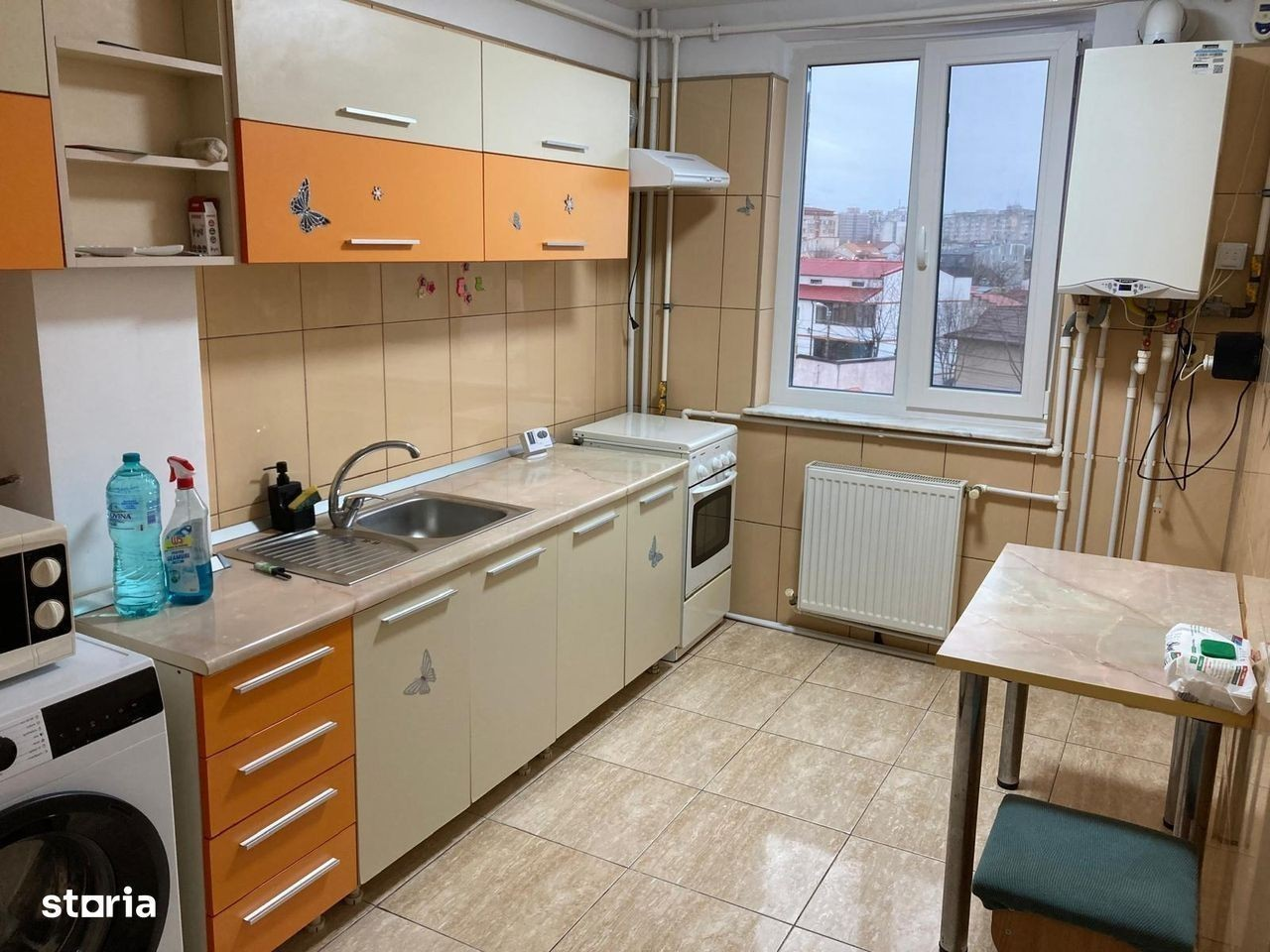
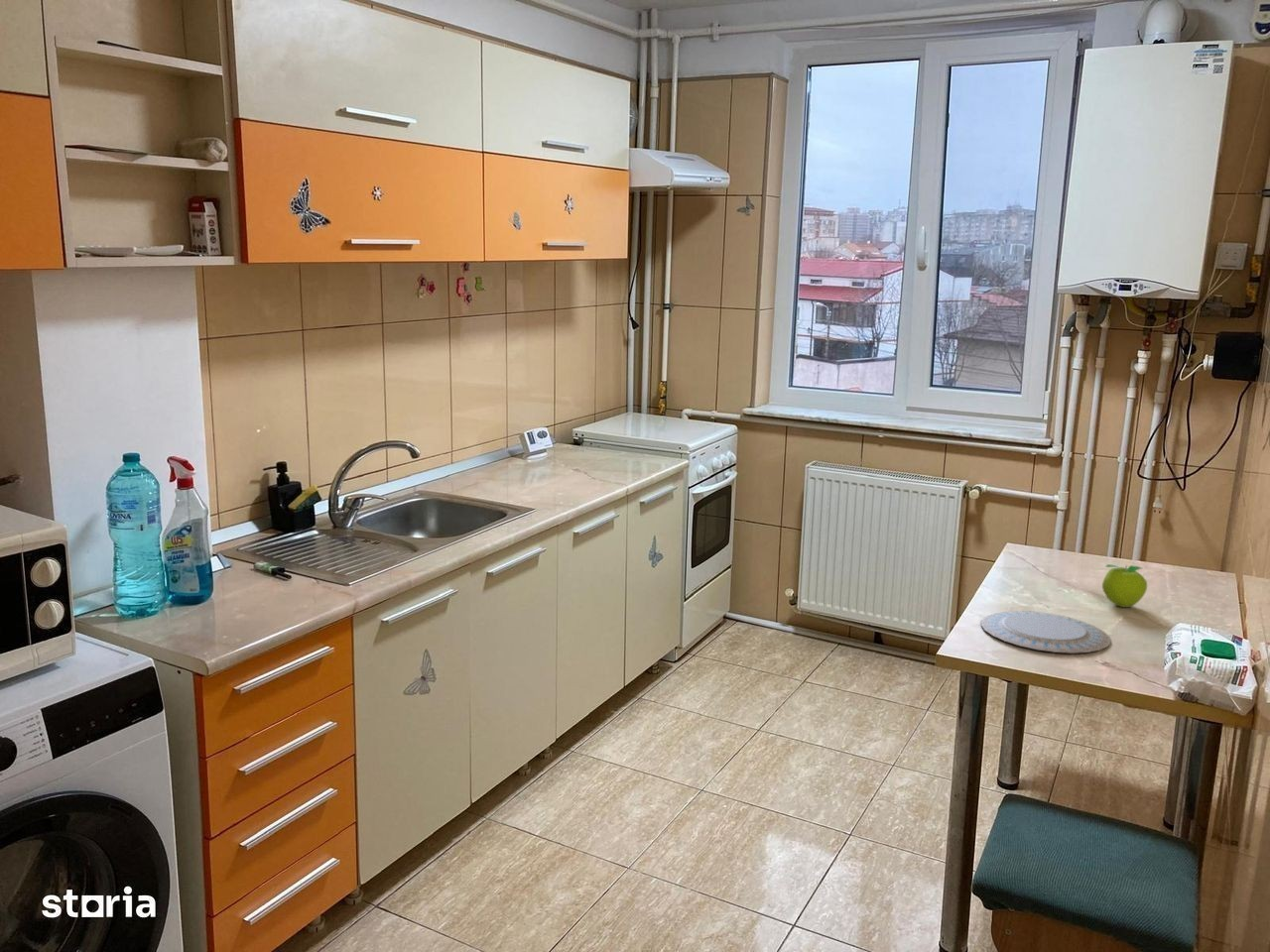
+ fruit [1101,563,1148,608]
+ chinaware [980,610,1112,654]
